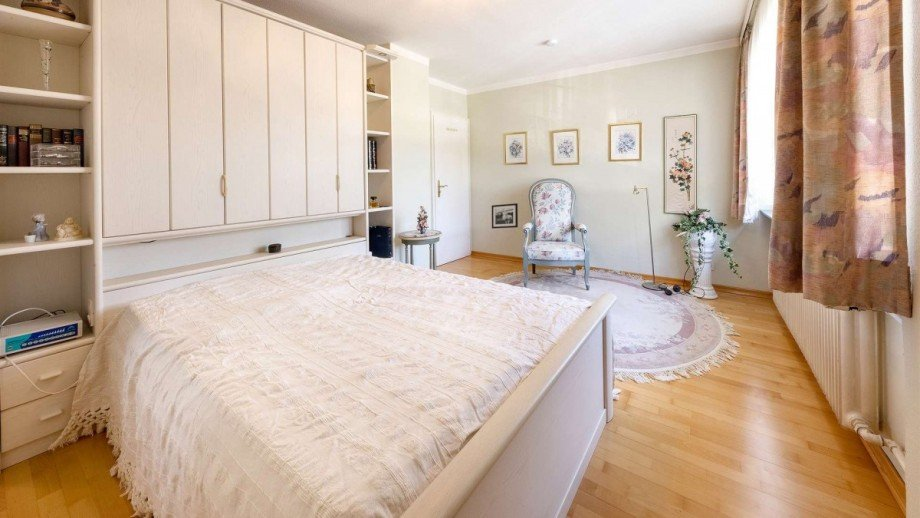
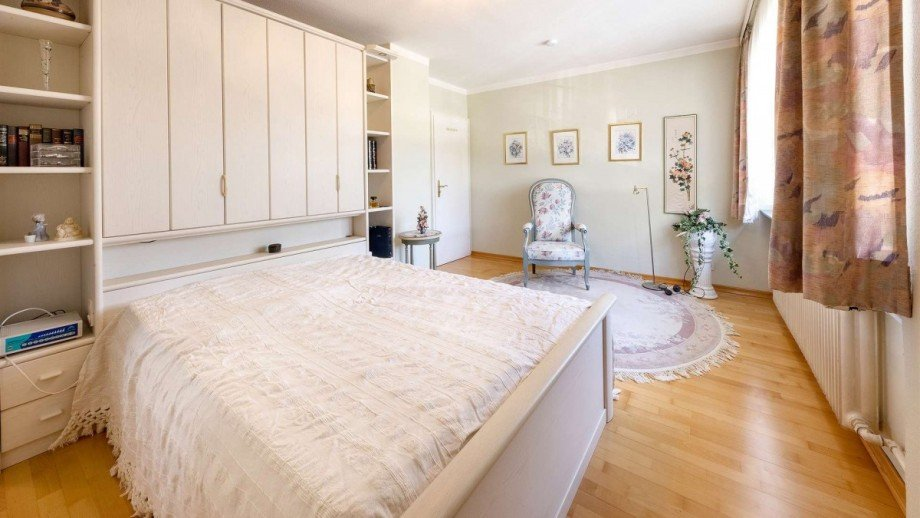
- picture frame [491,202,519,230]
